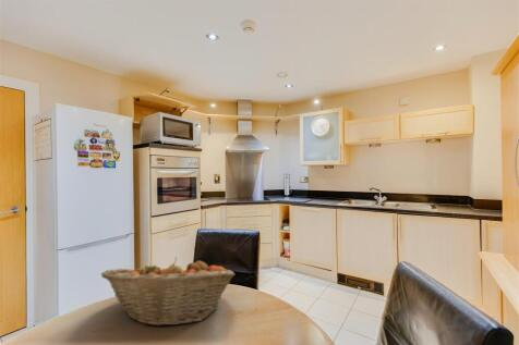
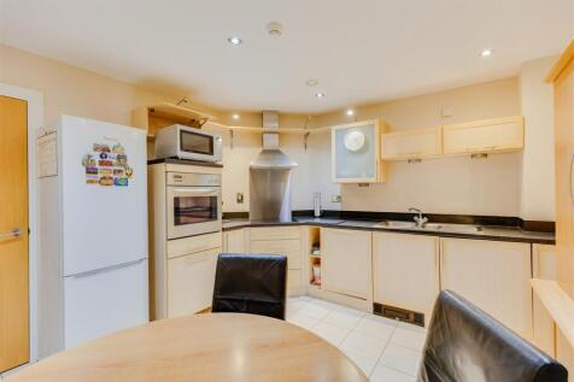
- fruit basket [100,256,236,328]
